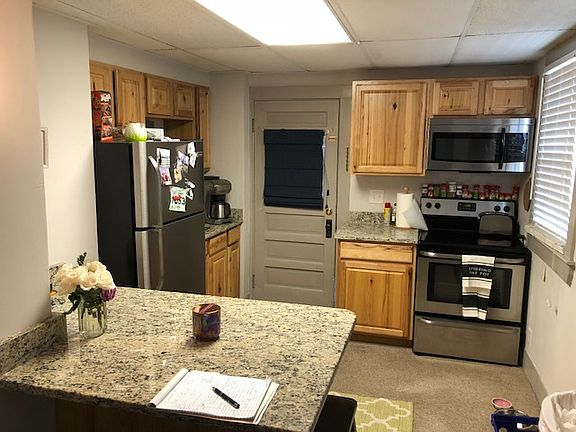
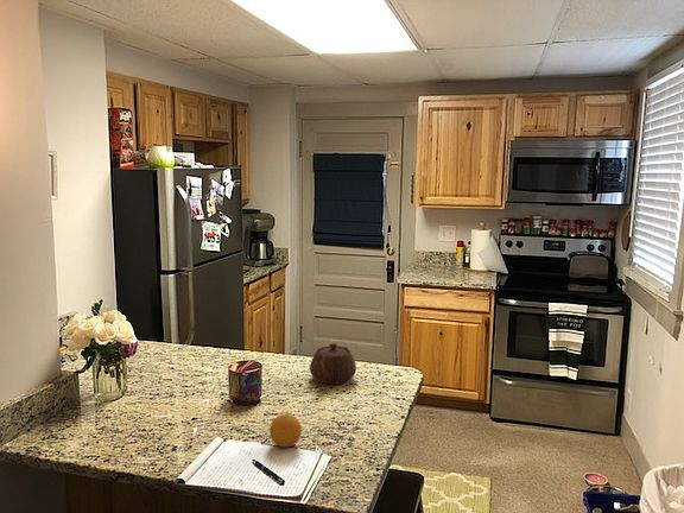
+ teapot [309,342,357,386]
+ fruit [268,413,303,449]
